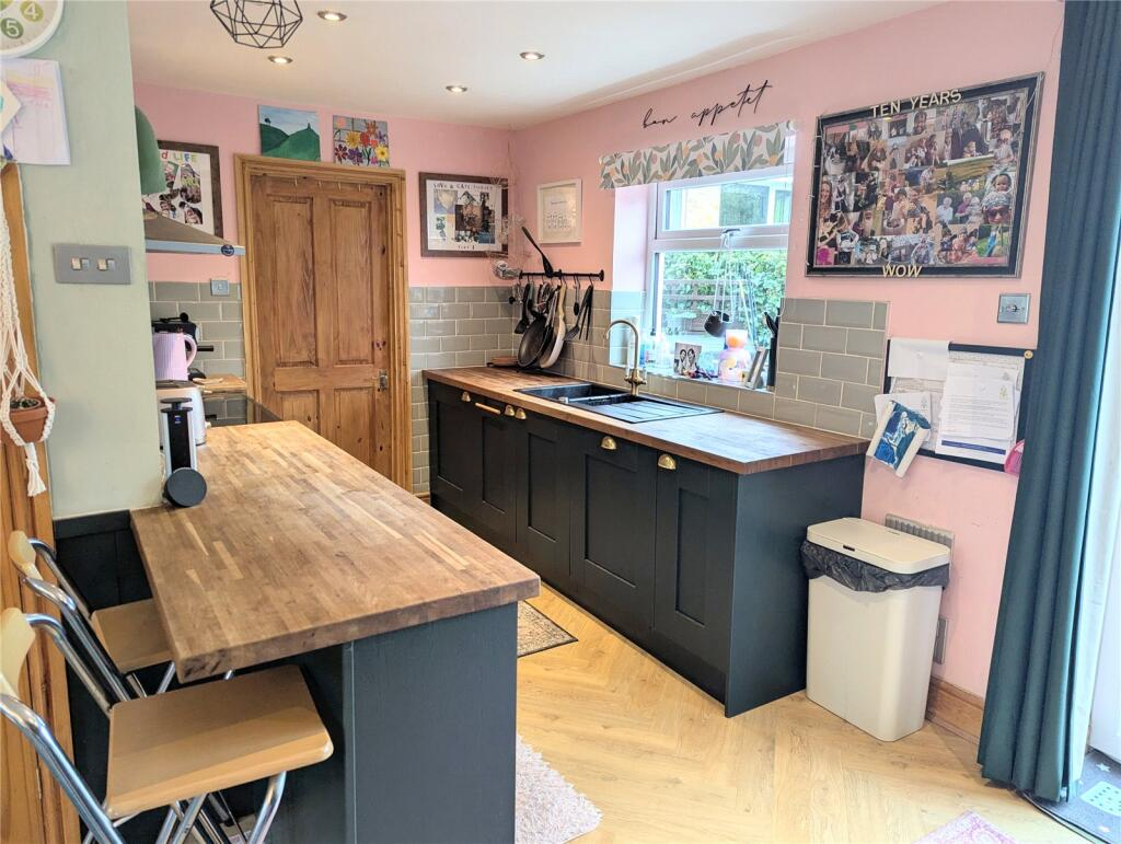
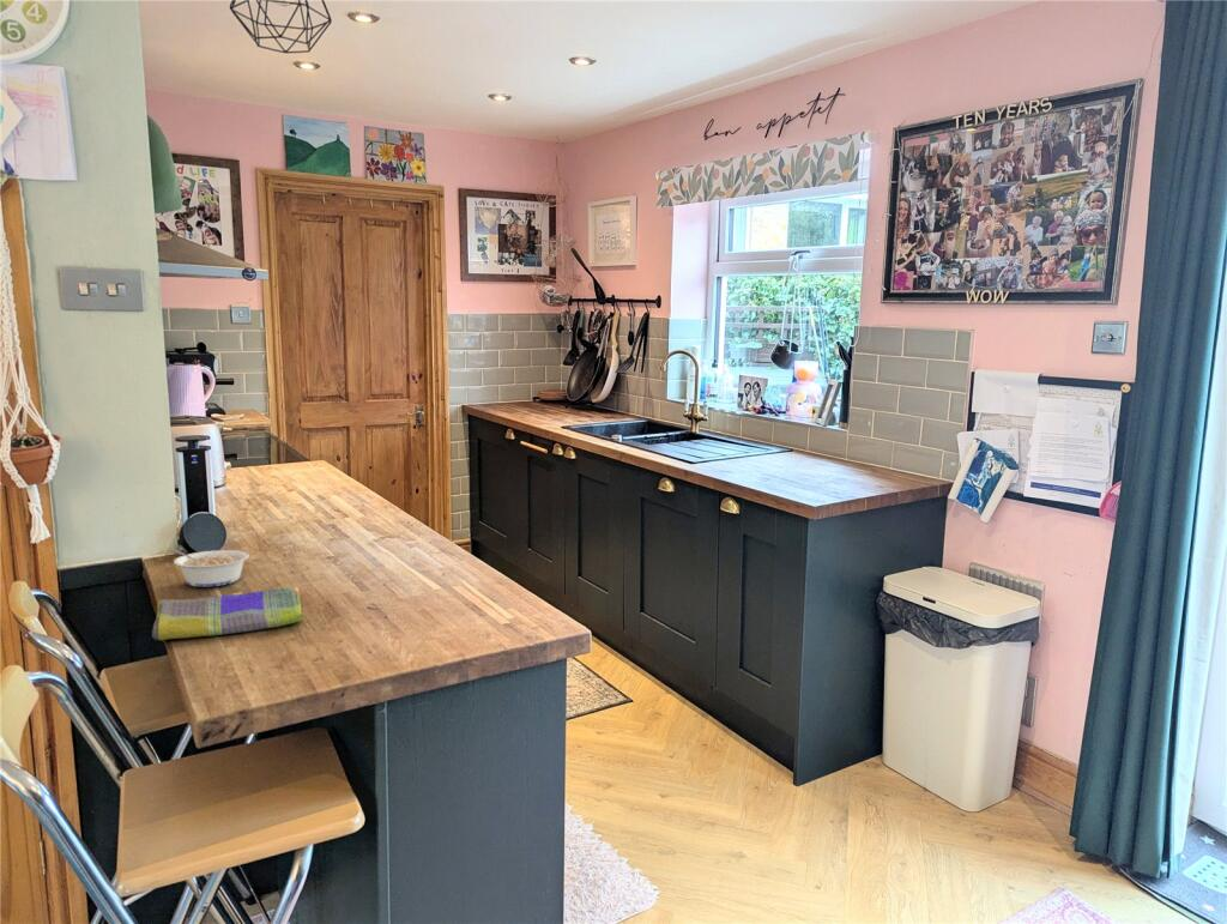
+ legume [169,548,250,588]
+ dish towel [151,587,303,641]
